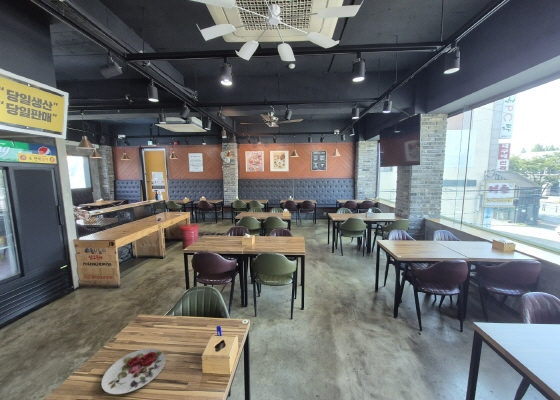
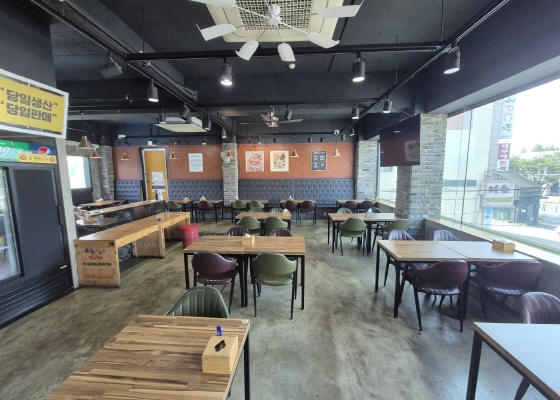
- plate [101,348,166,395]
